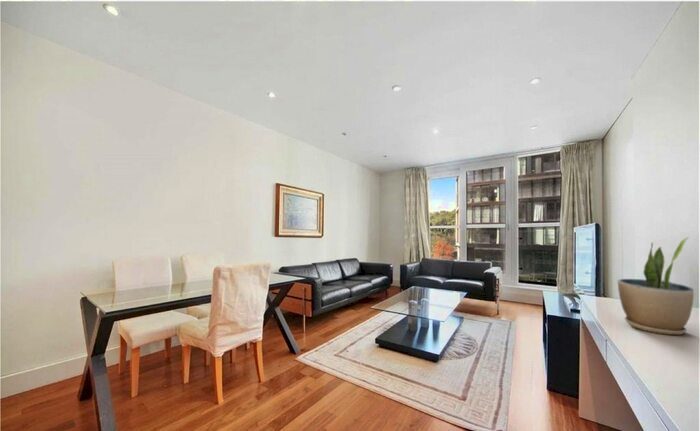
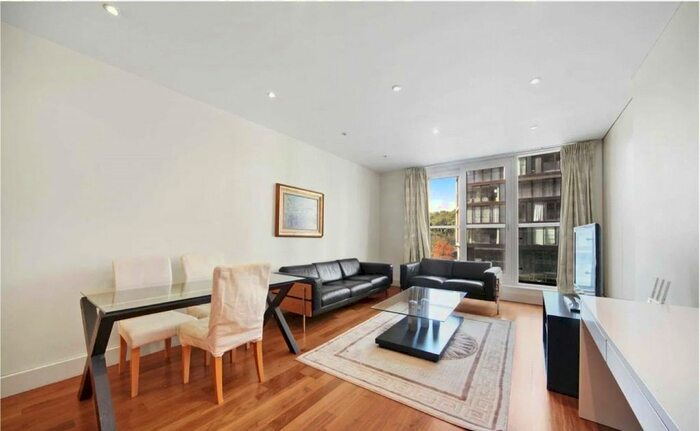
- potted plant [617,236,695,336]
